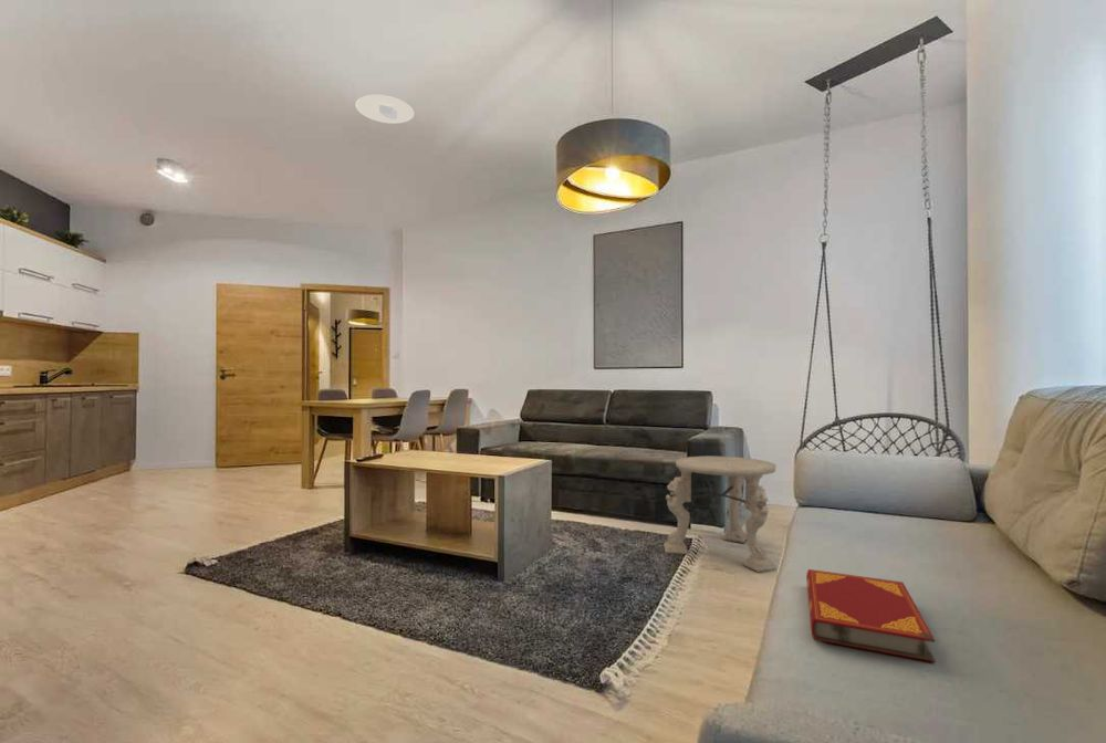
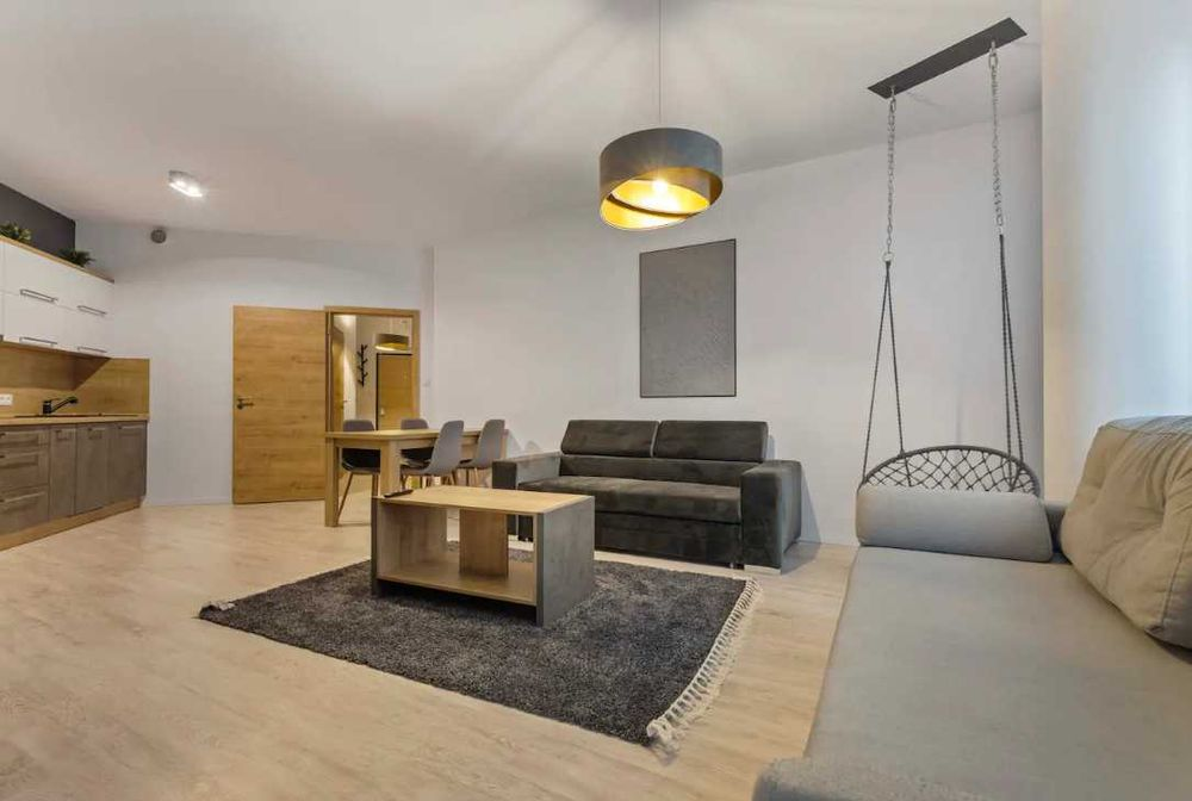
- side table [662,454,778,574]
- hardback book [805,568,937,663]
- recessed light [355,94,416,125]
